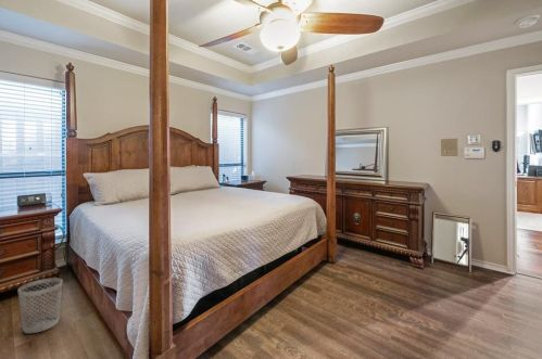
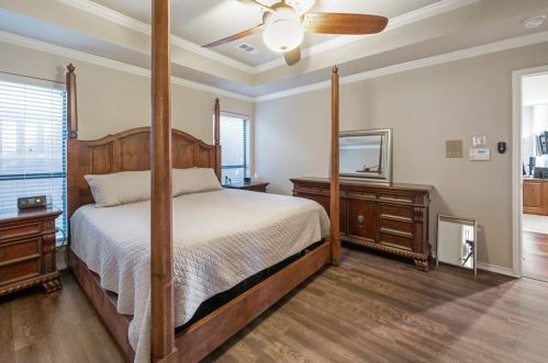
- wastebasket [16,277,64,334]
